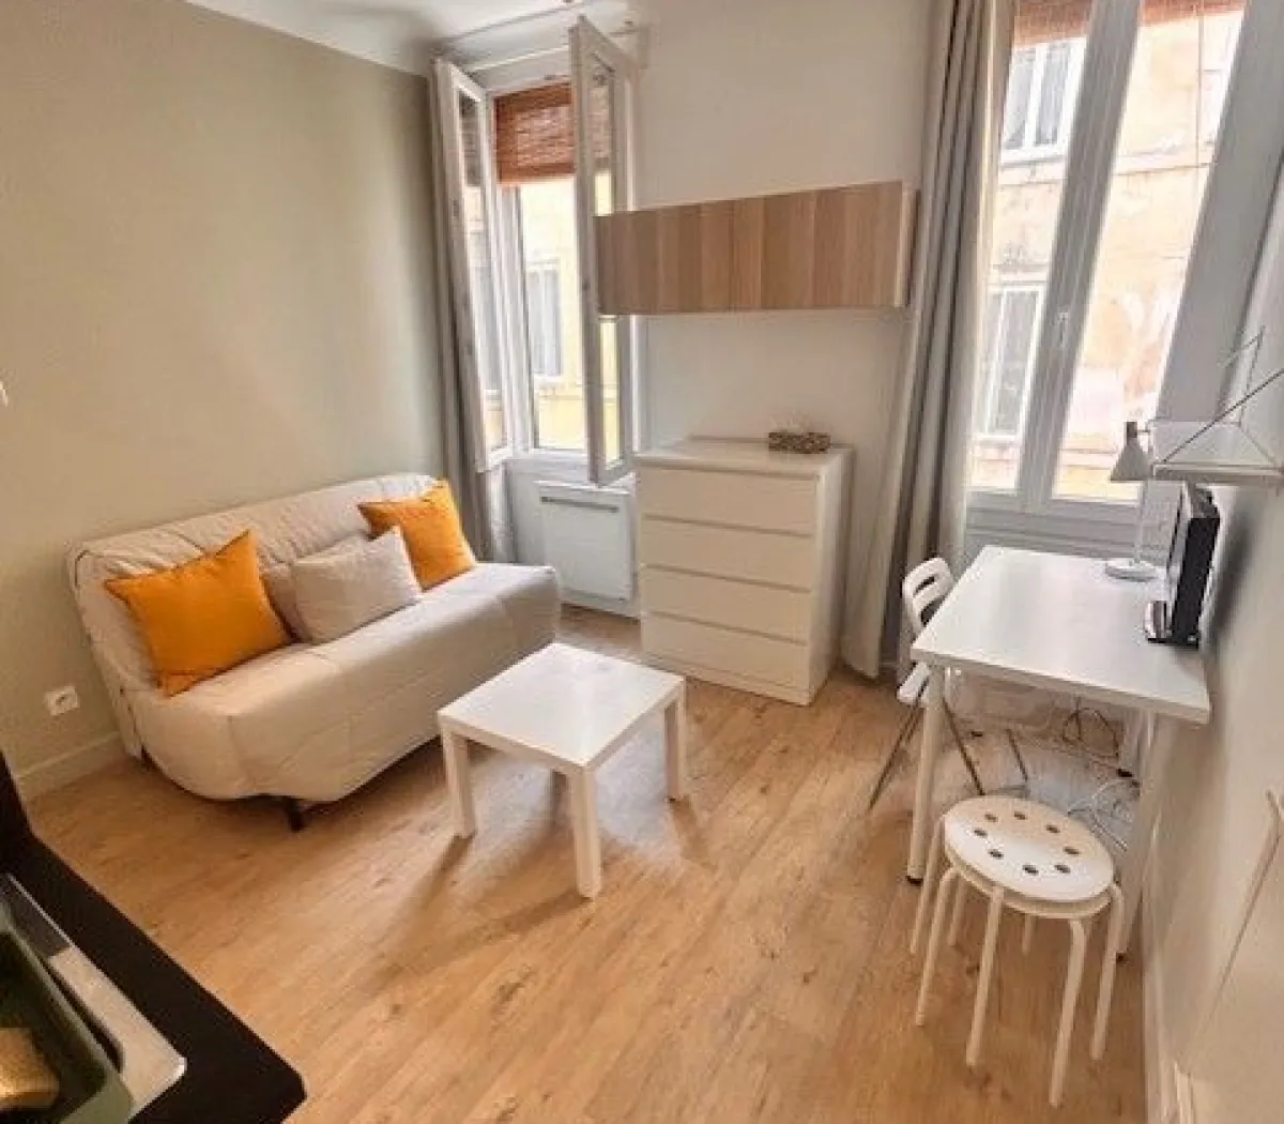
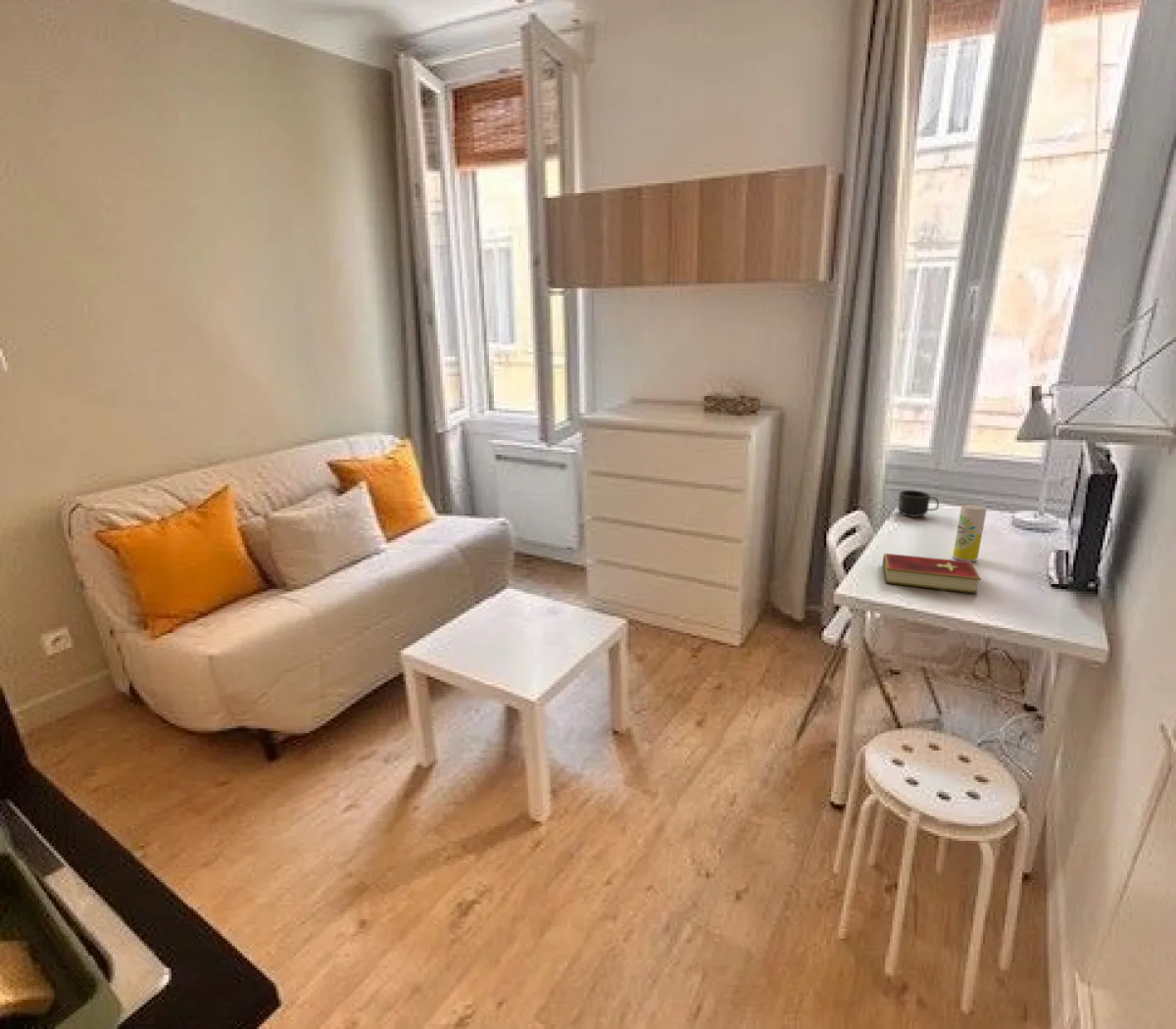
+ beverage can [953,503,988,563]
+ mug [897,489,940,518]
+ hardcover book [881,553,982,595]
